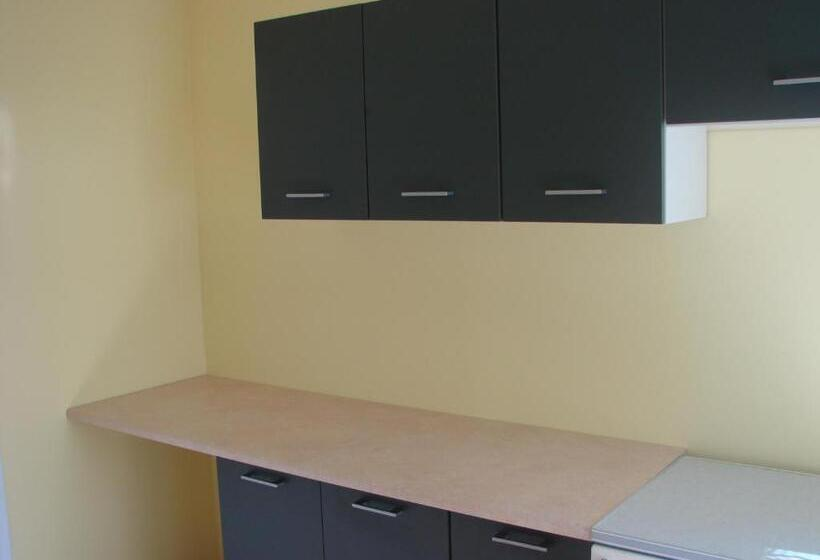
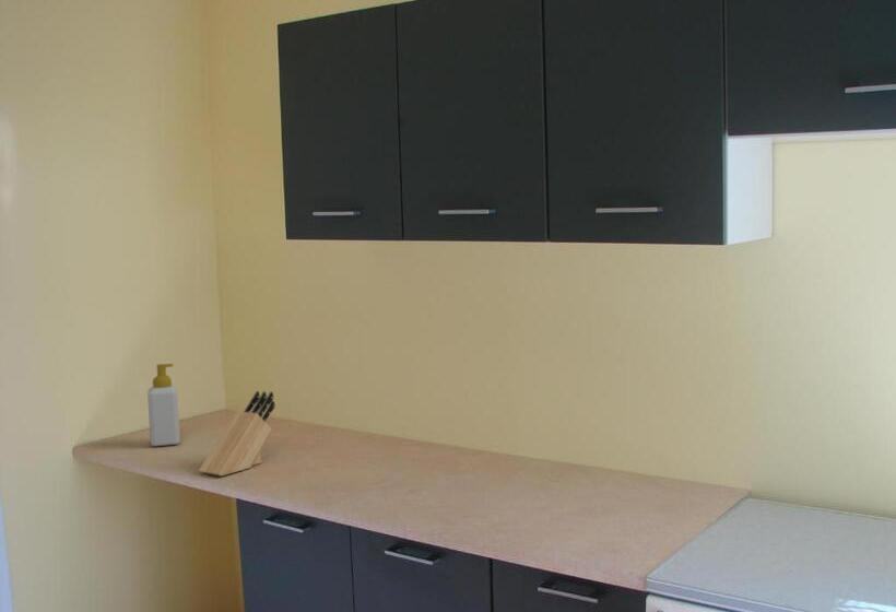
+ knife block [198,390,276,478]
+ soap bottle [146,363,181,447]
